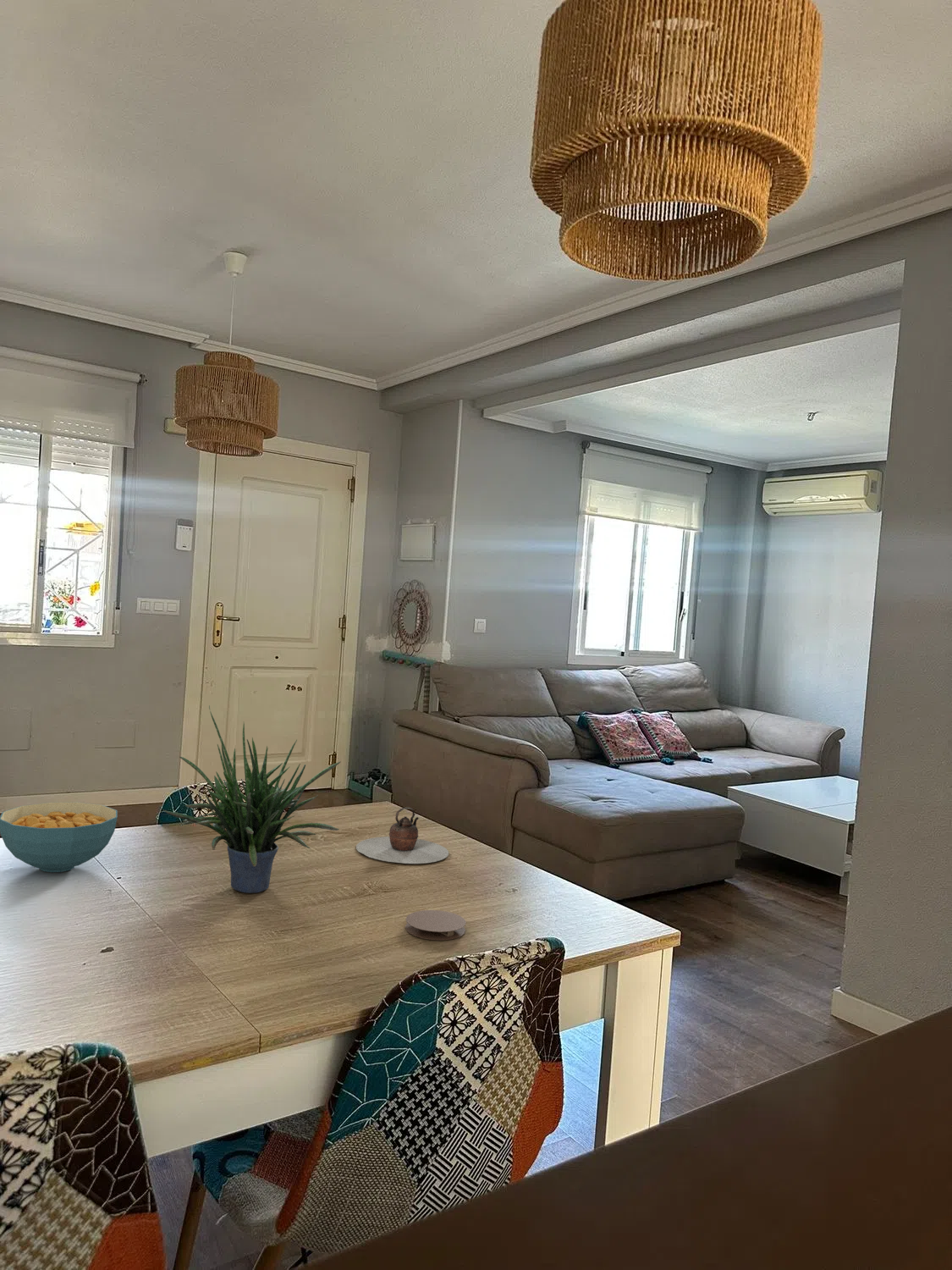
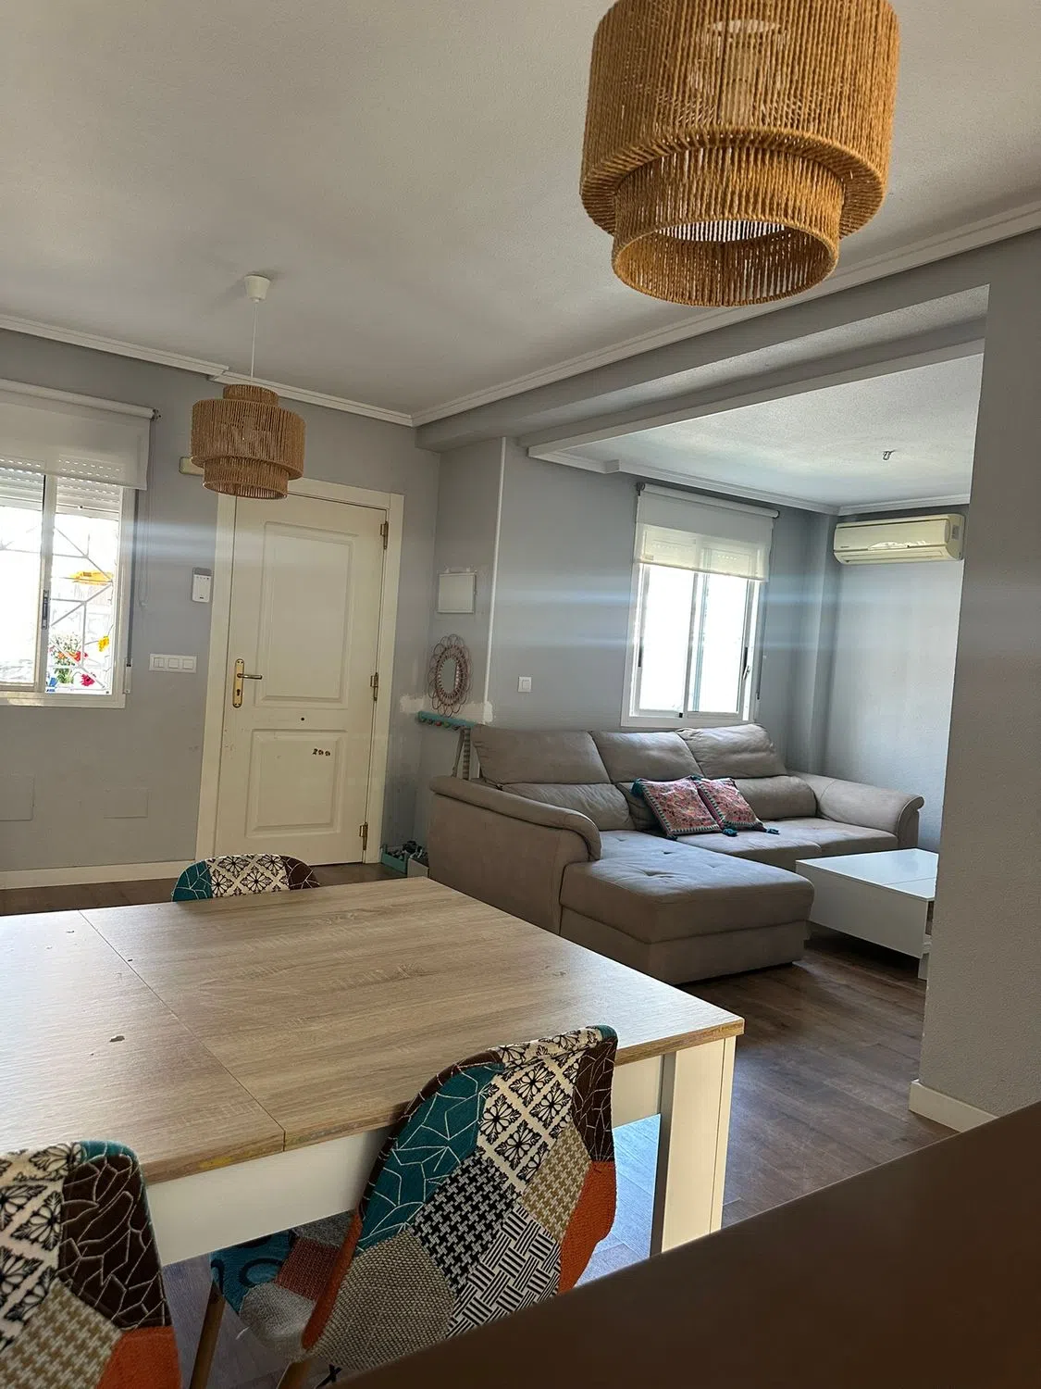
- teapot [355,807,449,864]
- potted plant [162,704,342,894]
- cereal bowl [0,801,118,873]
- coaster [404,909,467,941]
